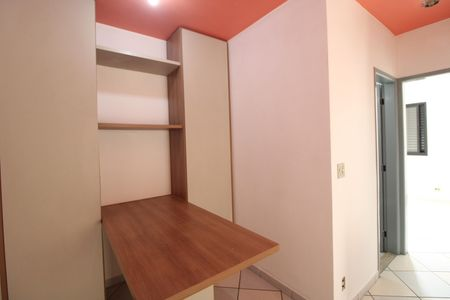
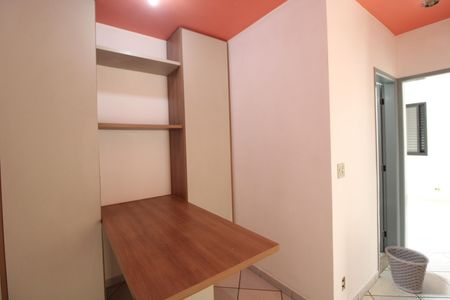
+ wastebasket [384,245,430,294]
